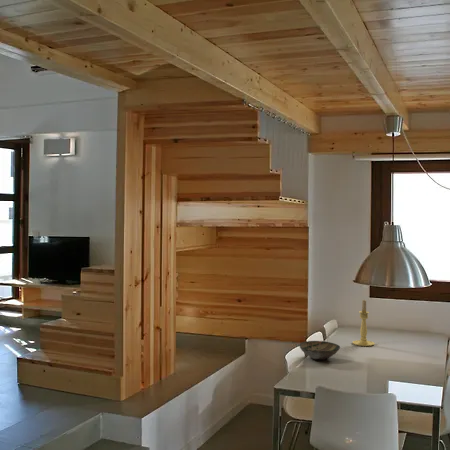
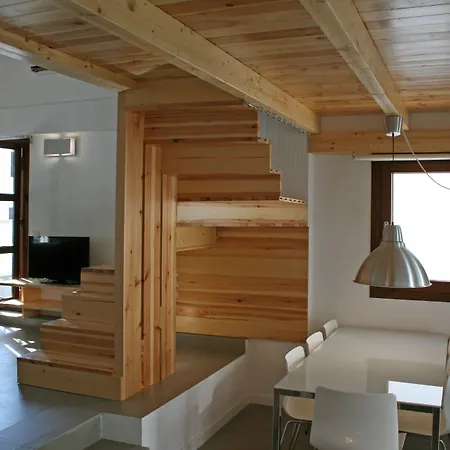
- candle holder [352,299,376,347]
- bowl [298,340,341,361]
